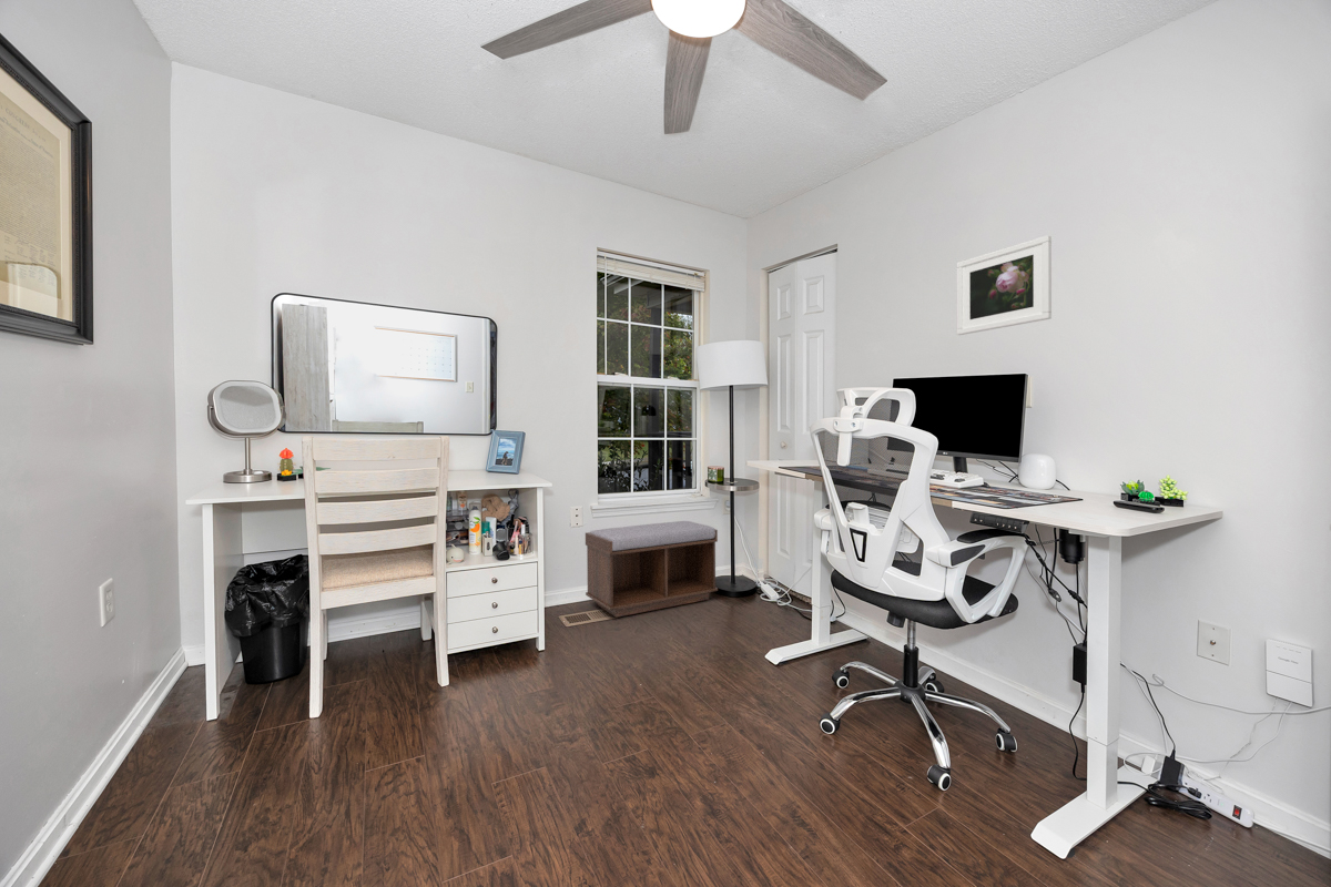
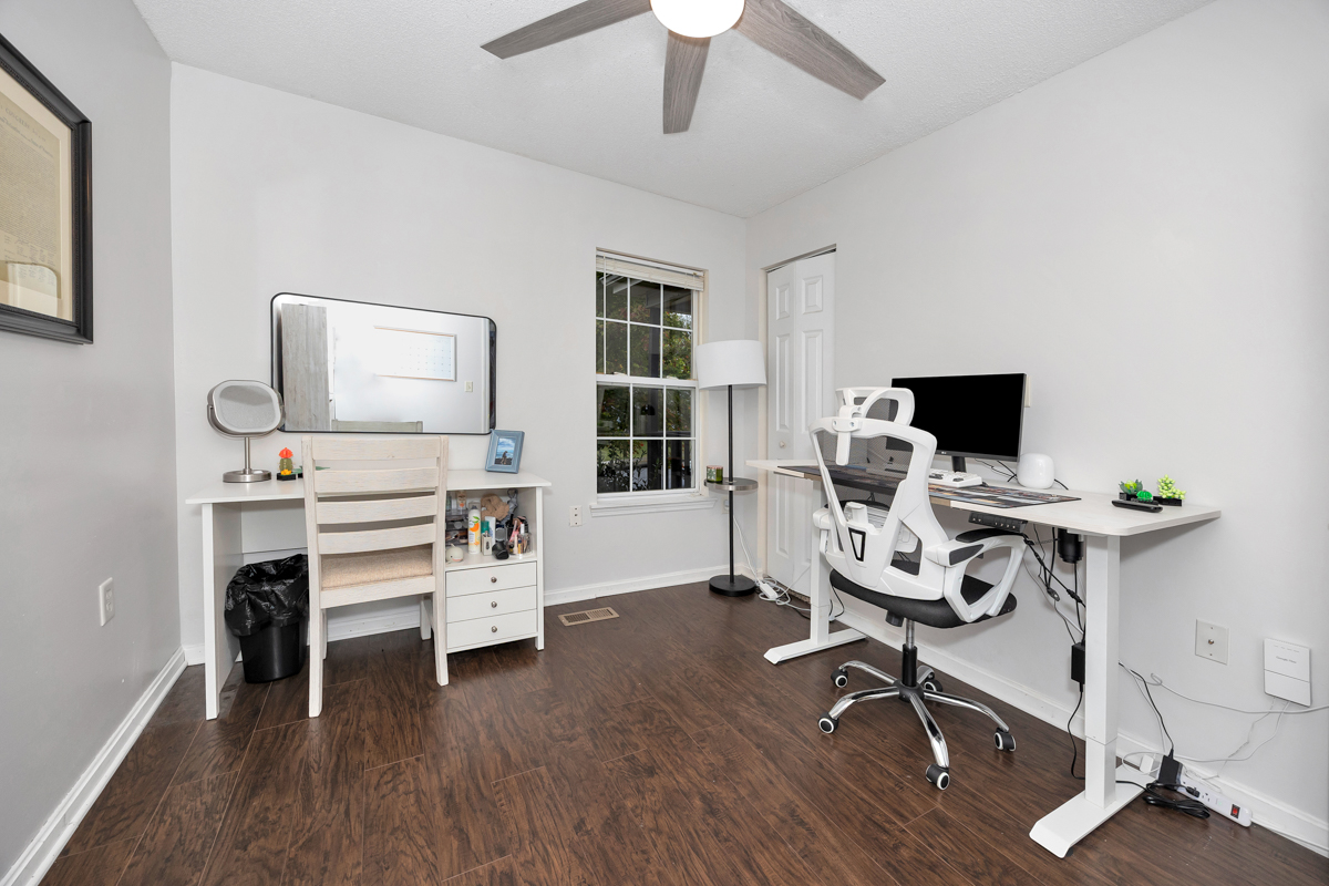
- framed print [956,234,1053,336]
- bench [585,520,719,619]
